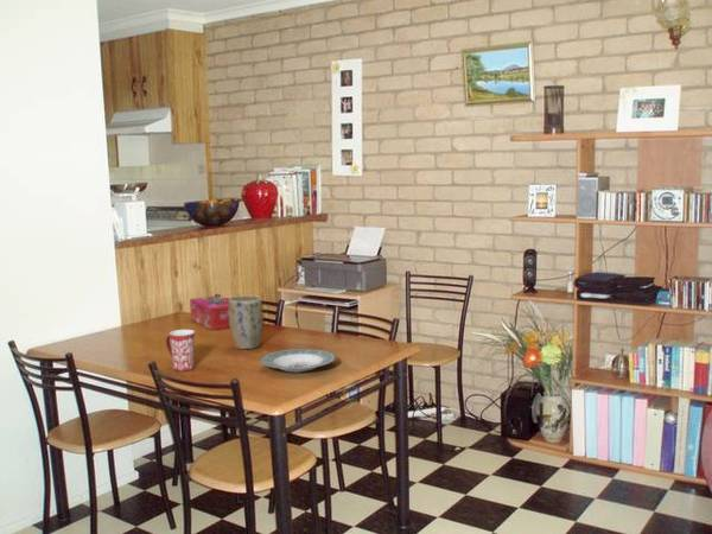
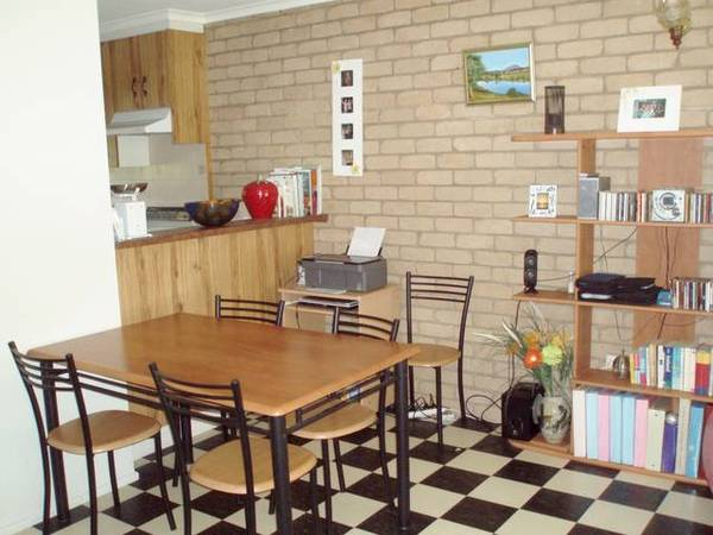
- plant pot [228,294,265,350]
- plate [259,348,337,373]
- tissue box [189,294,230,331]
- mug [165,329,196,371]
